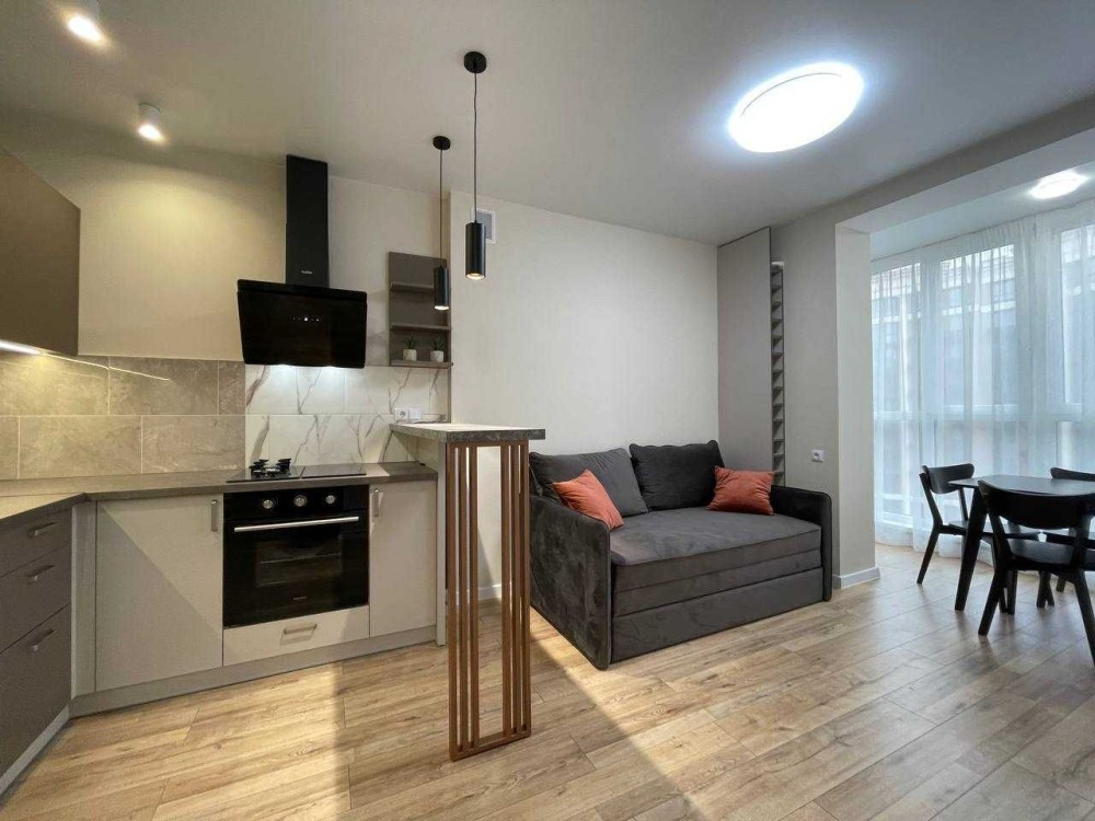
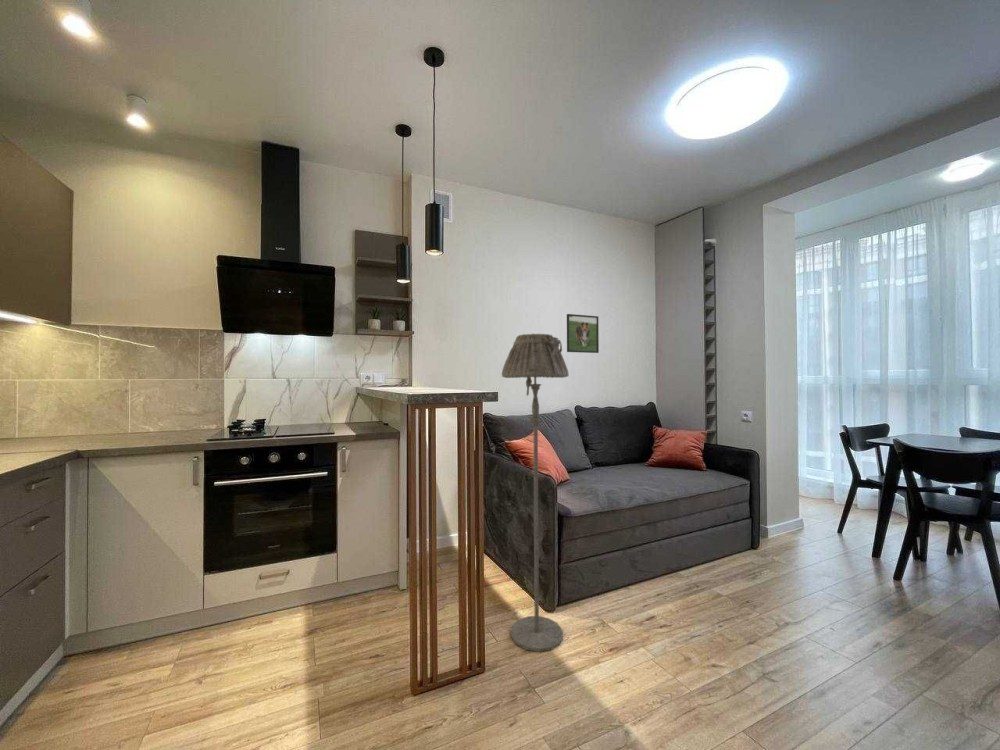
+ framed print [566,313,600,354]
+ floor lamp [501,333,570,653]
